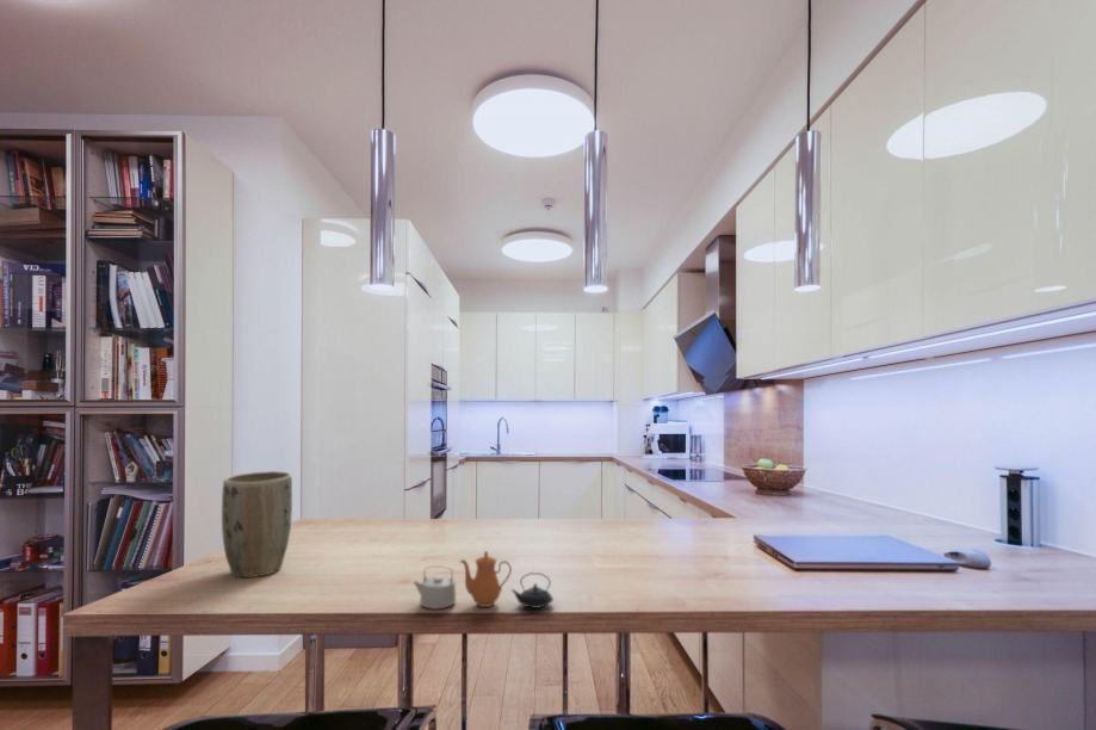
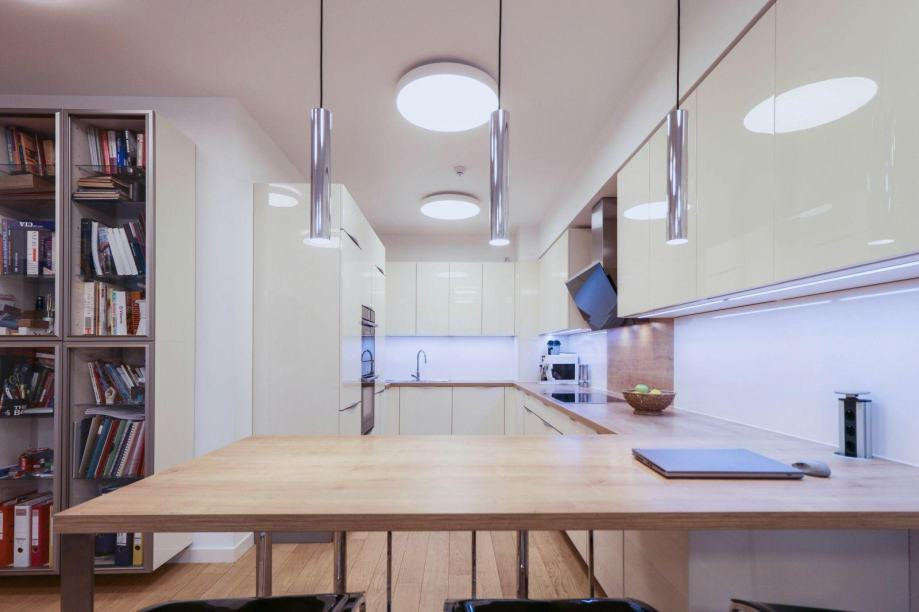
- plant pot [221,470,293,579]
- teapot [413,550,555,610]
